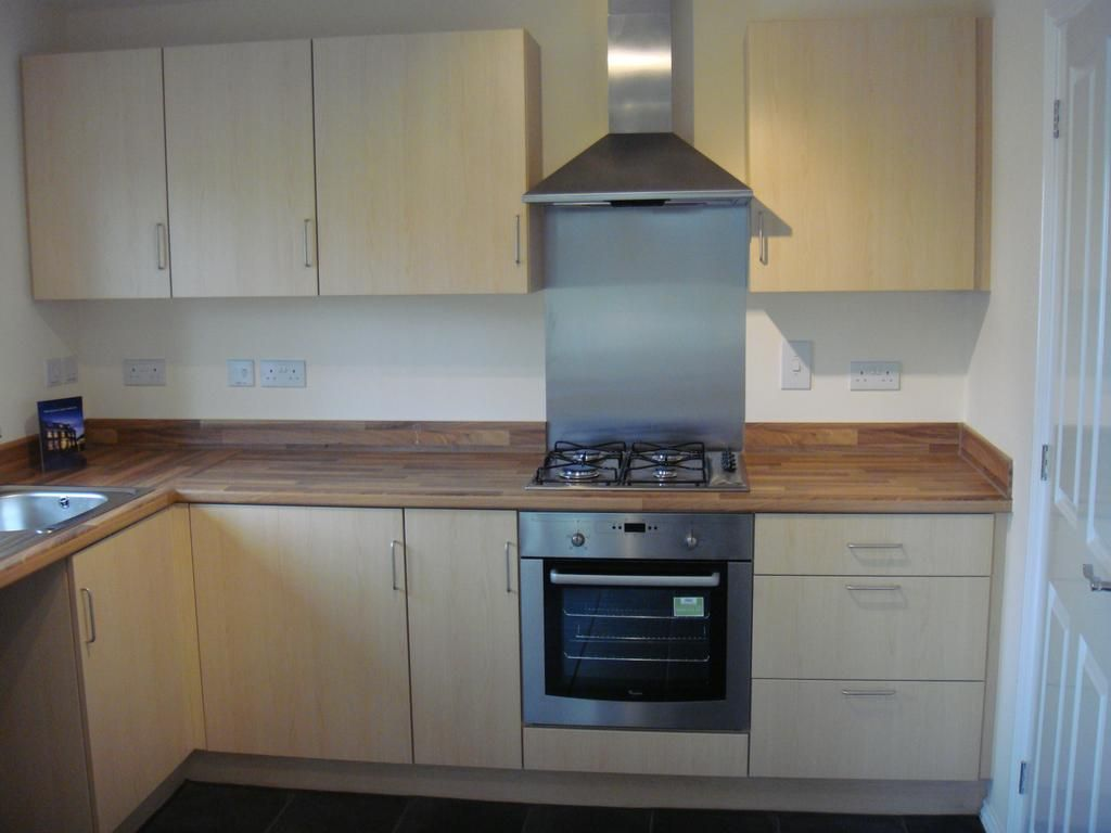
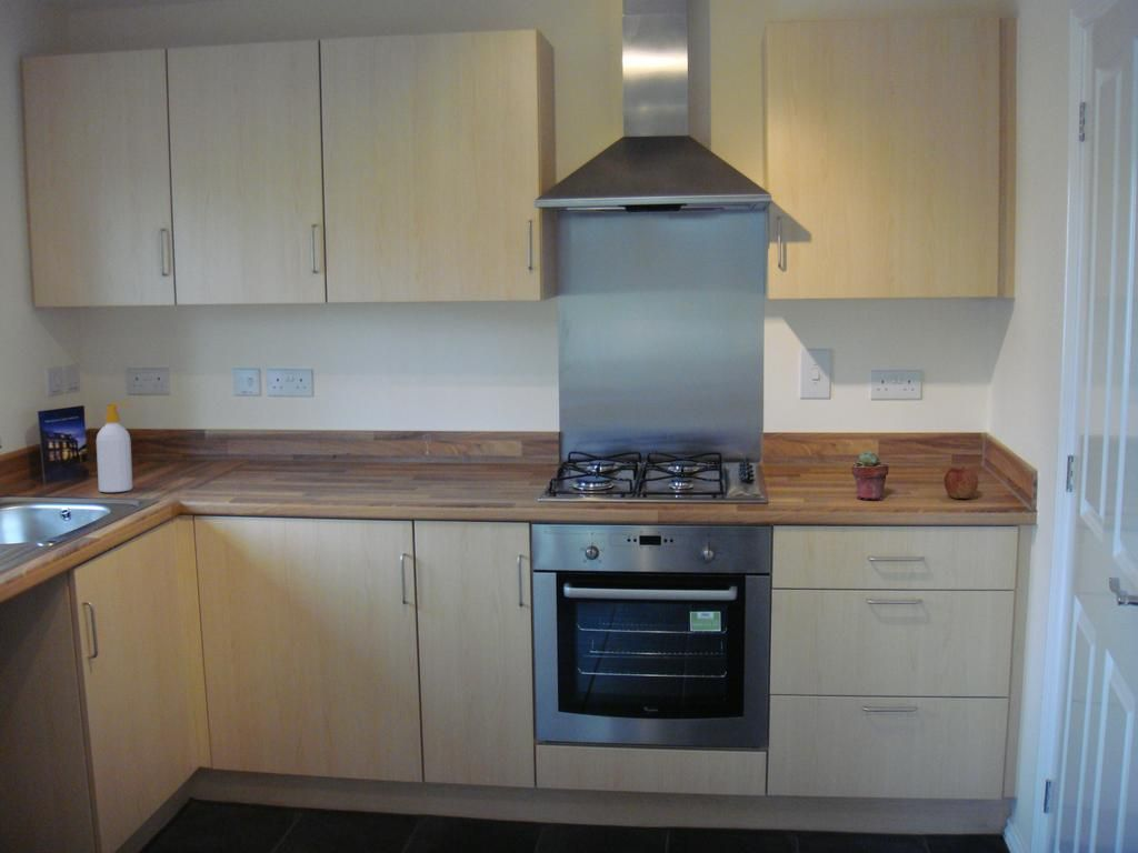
+ apple [944,465,979,500]
+ potted succulent [850,450,889,501]
+ soap bottle [96,402,133,493]
